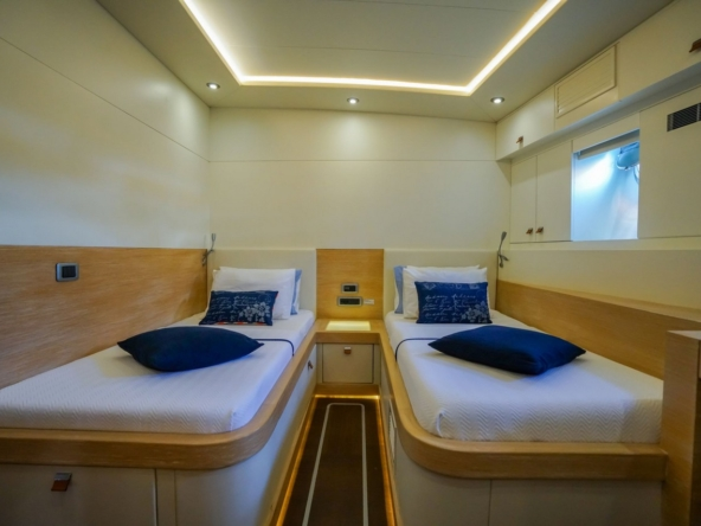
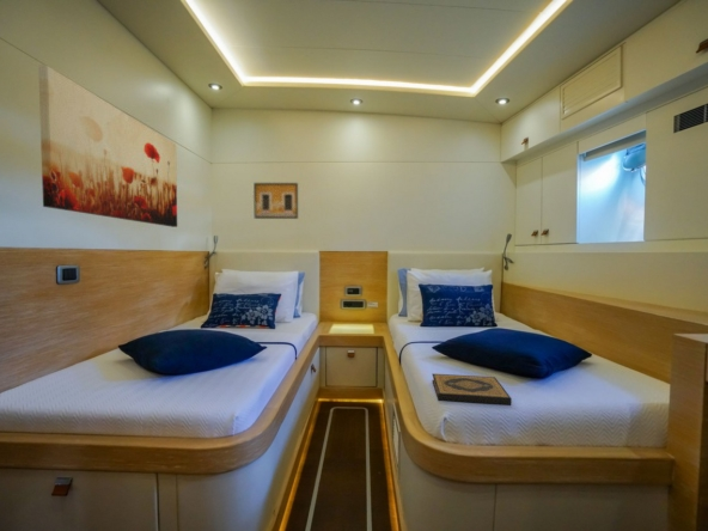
+ wall art [37,63,178,228]
+ hardback book [432,373,513,407]
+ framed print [252,182,299,220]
